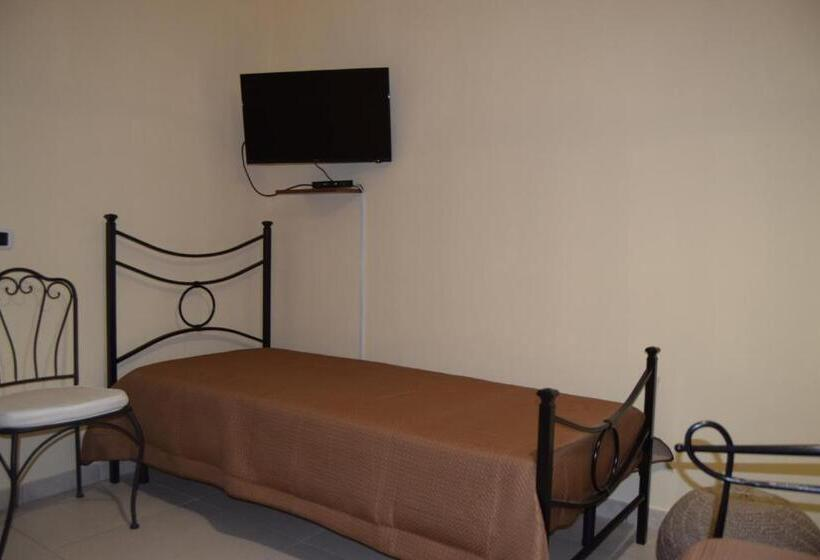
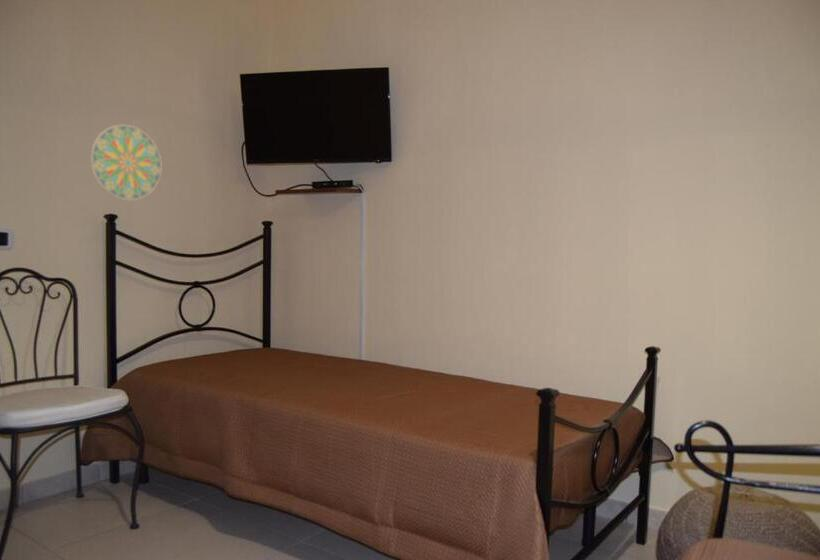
+ decorative plate [90,124,163,201]
